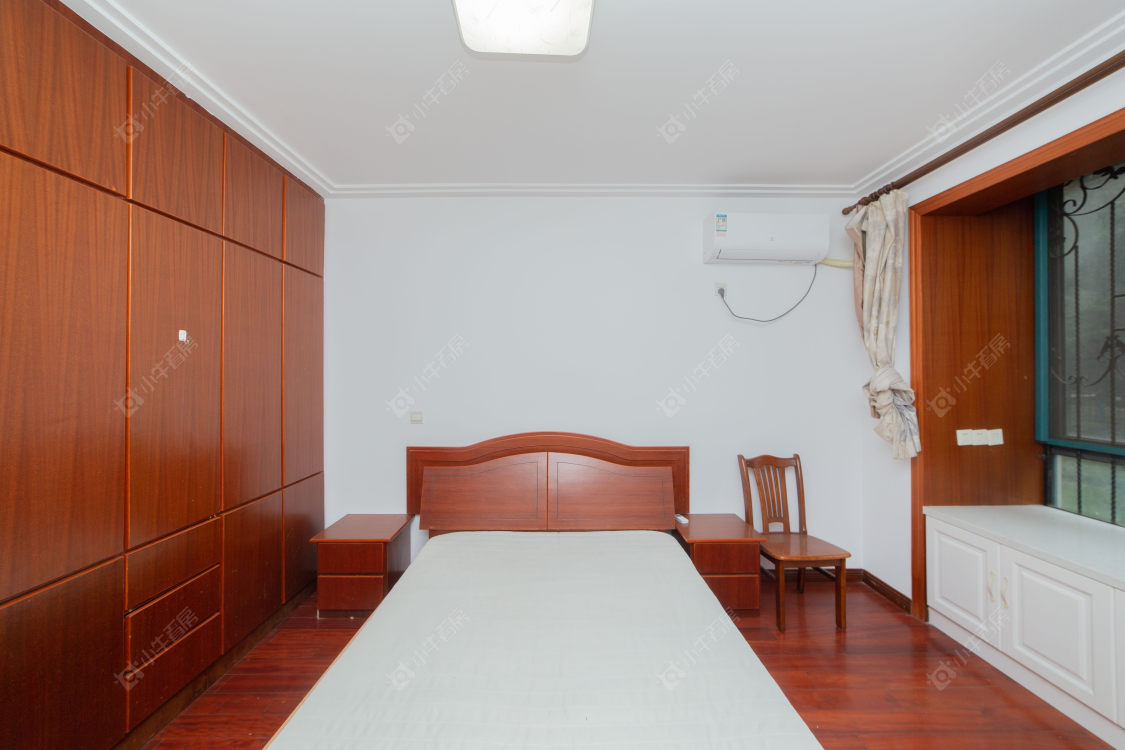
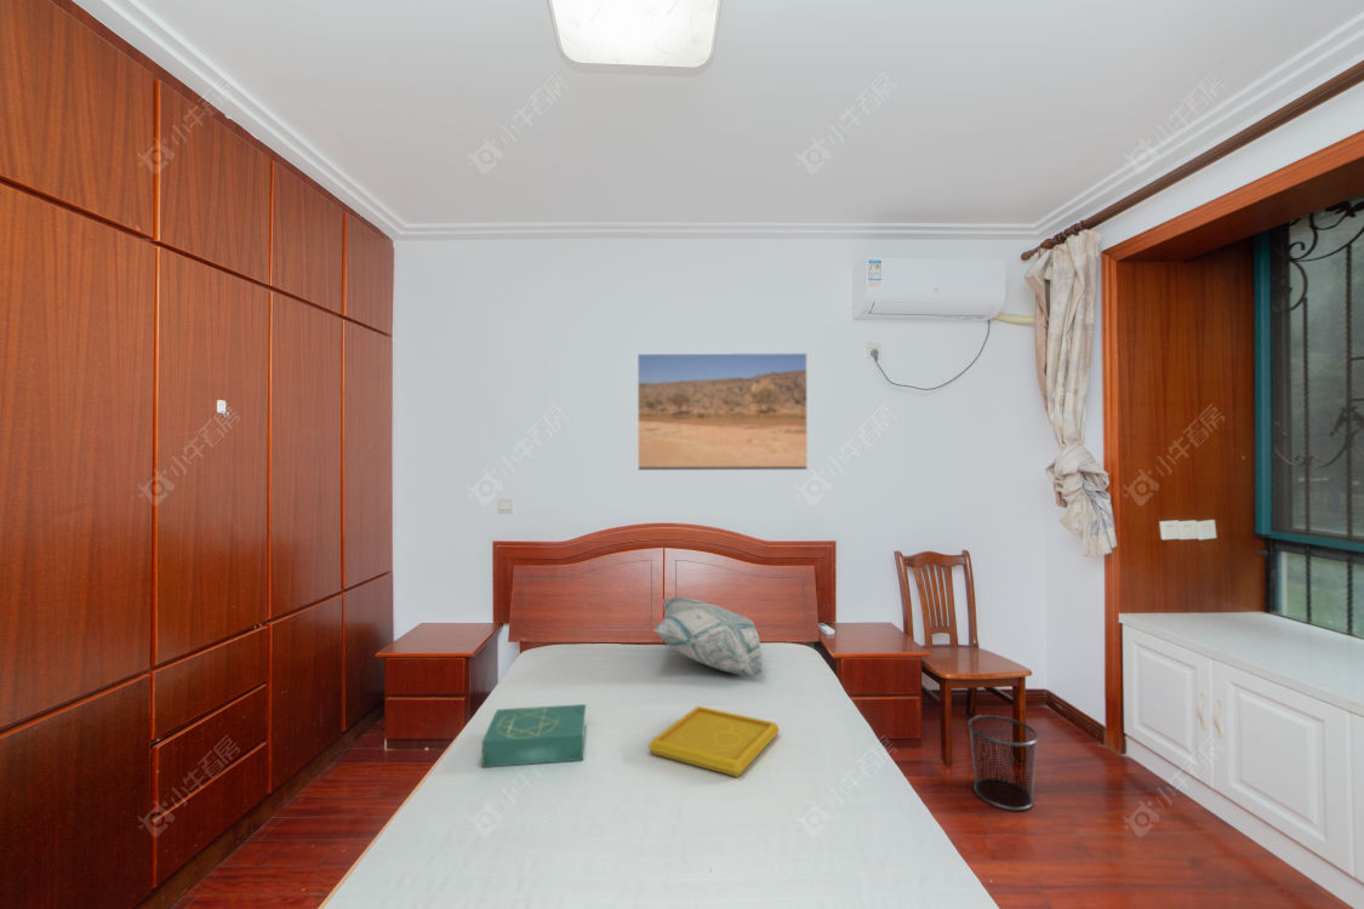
+ decorative pillow [654,596,764,676]
+ book [481,703,587,768]
+ waste bin [966,714,1040,812]
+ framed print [637,351,809,471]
+ serving tray [647,705,781,778]
